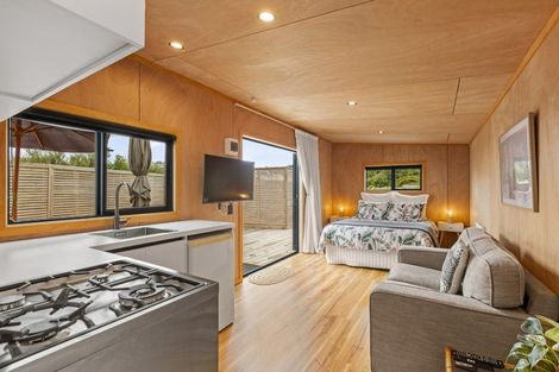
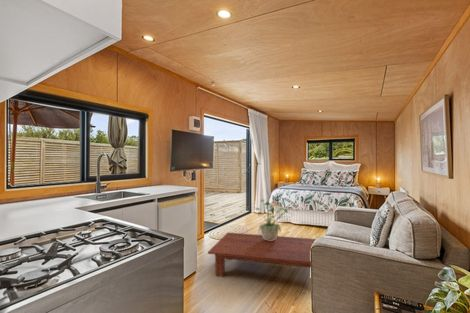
+ potted plant [253,197,300,241]
+ coffee table [207,232,317,278]
